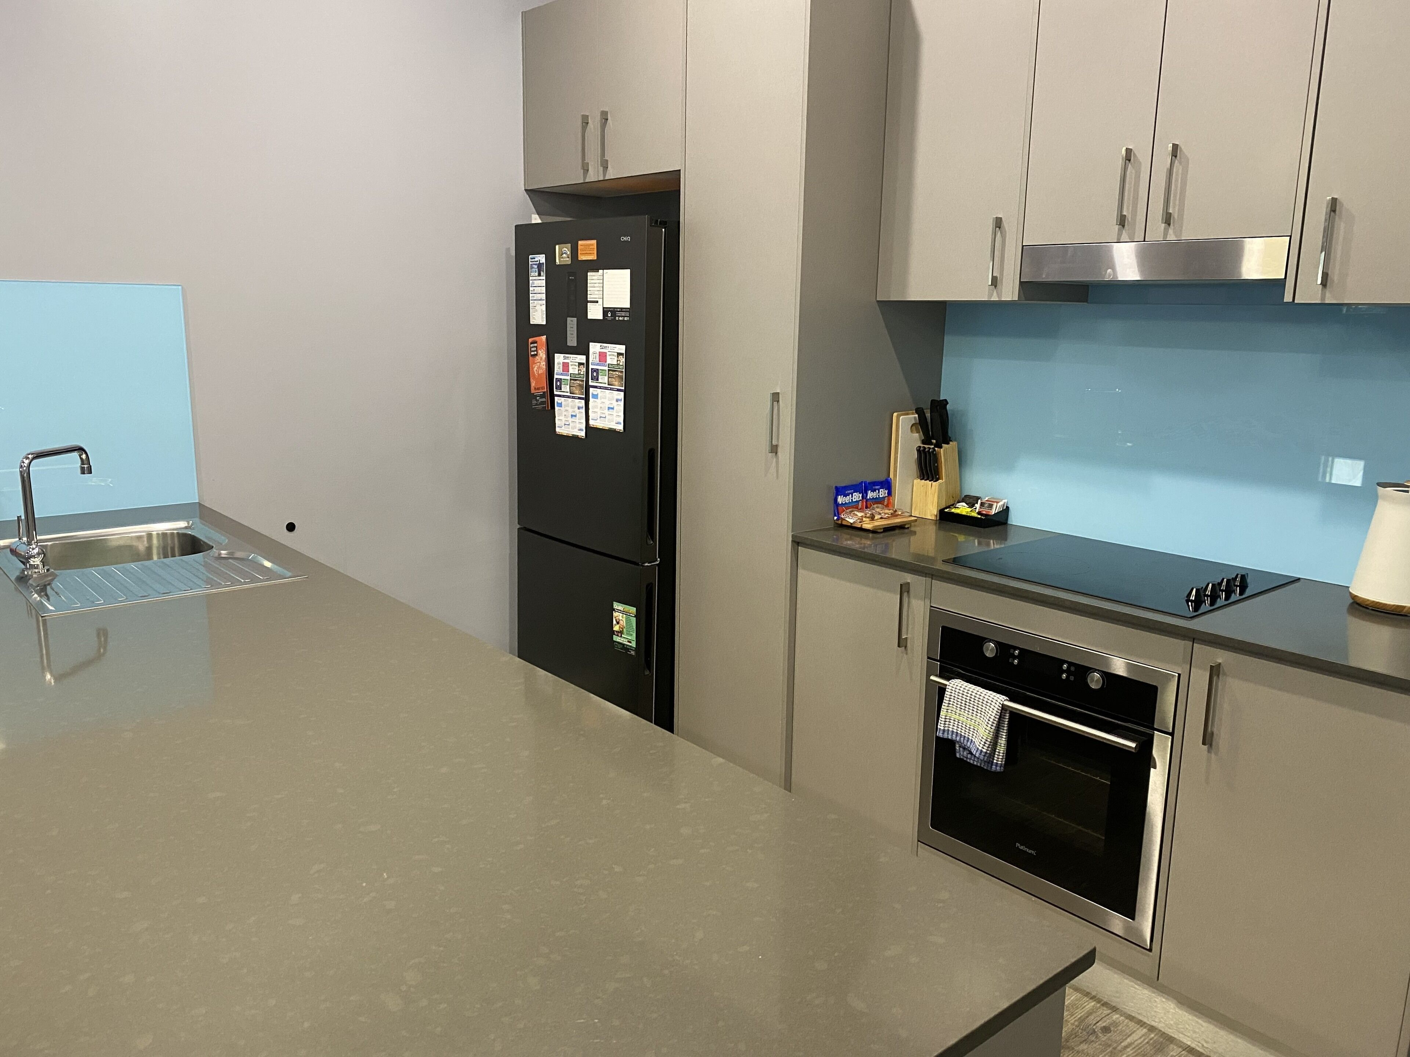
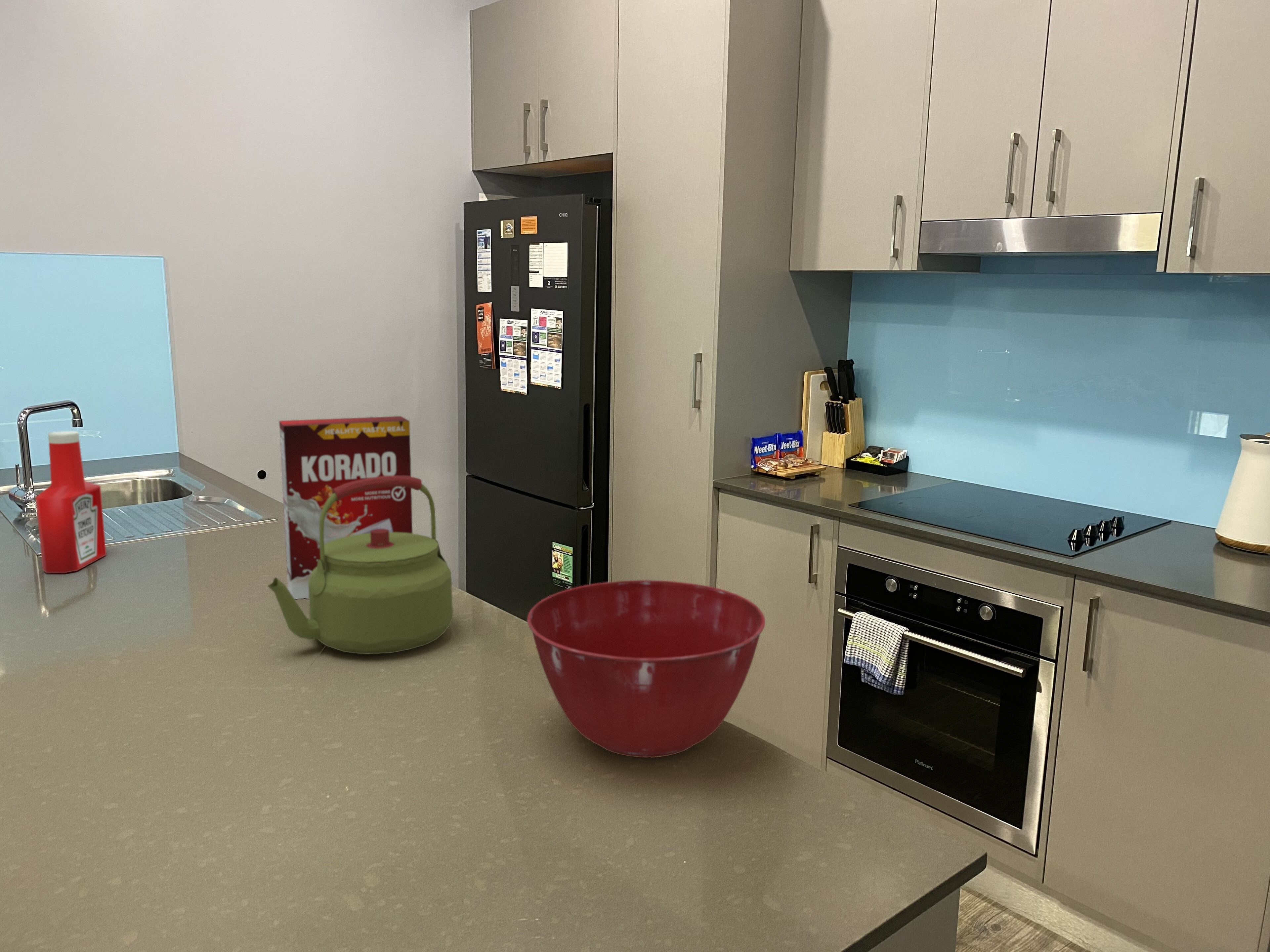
+ kettle [267,476,453,654]
+ cereal box [279,416,413,600]
+ soap bottle [35,431,107,573]
+ mixing bowl [527,580,766,758]
